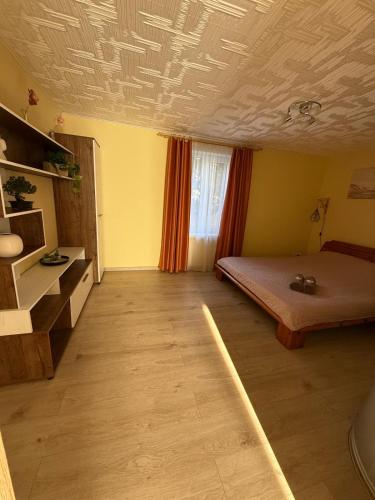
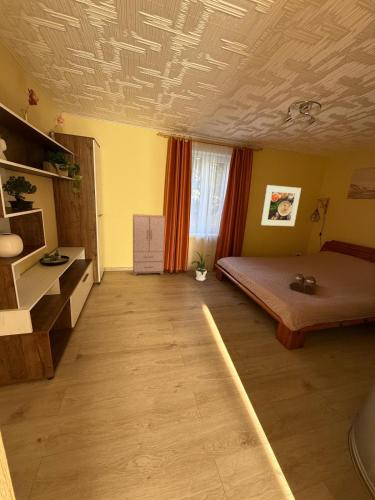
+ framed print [260,184,302,227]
+ house plant [191,250,213,282]
+ cabinet [132,213,166,276]
